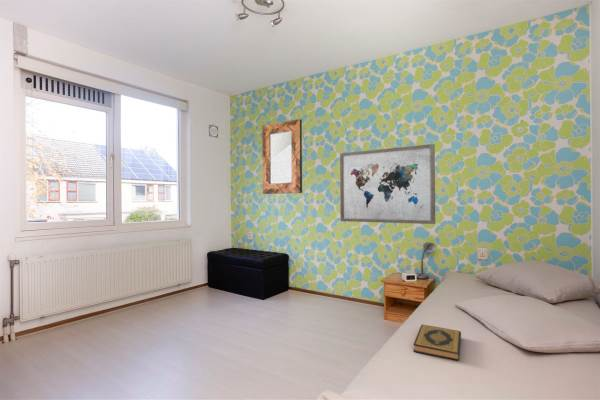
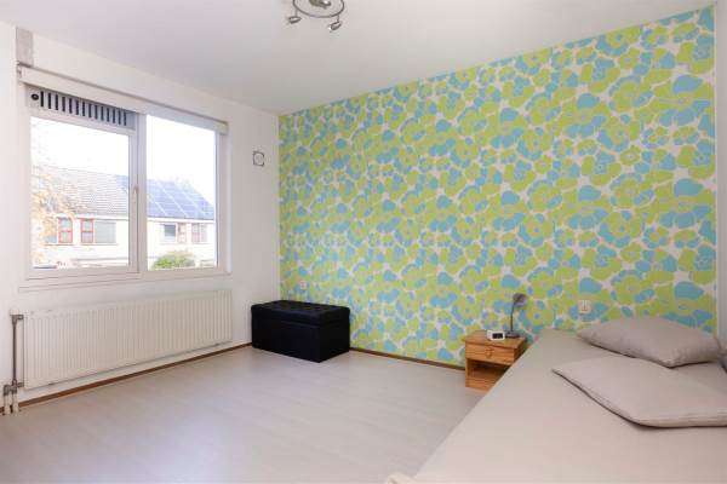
- wall art [339,143,436,225]
- hardback book [412,324,462,361]
- home mirror [261,118,303,195]
